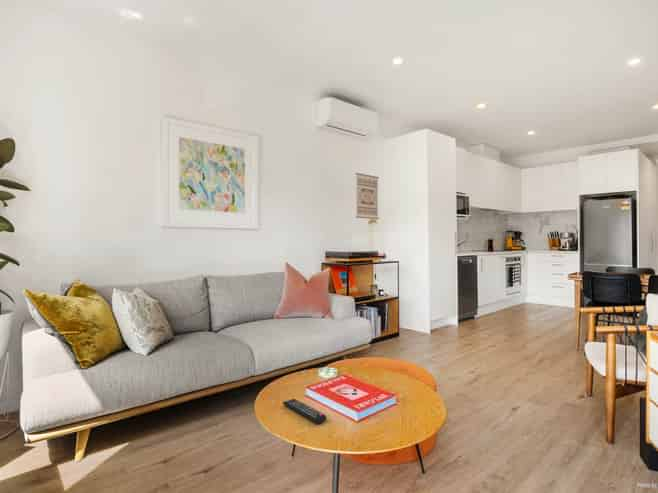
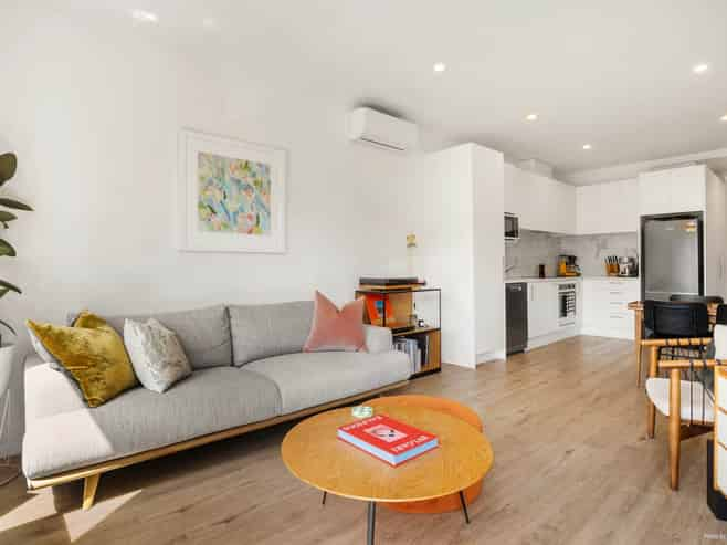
- wall art [354,172,380,220]
- remote control [282,398,327,425]
